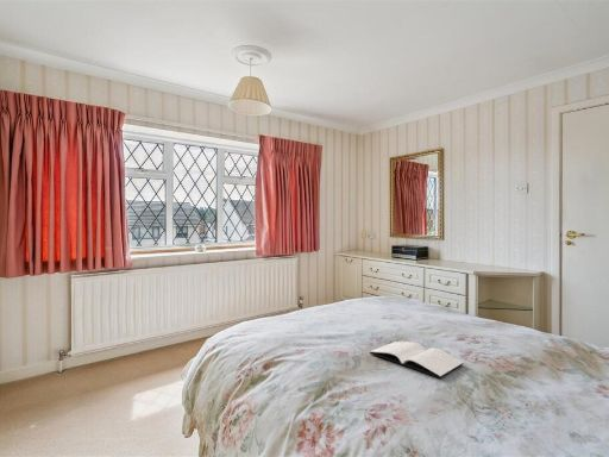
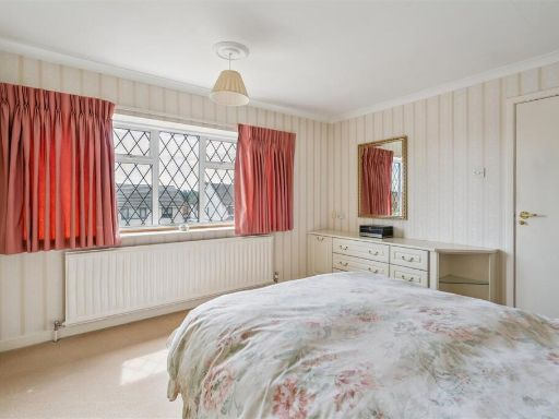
- book [369,340,465,380]
